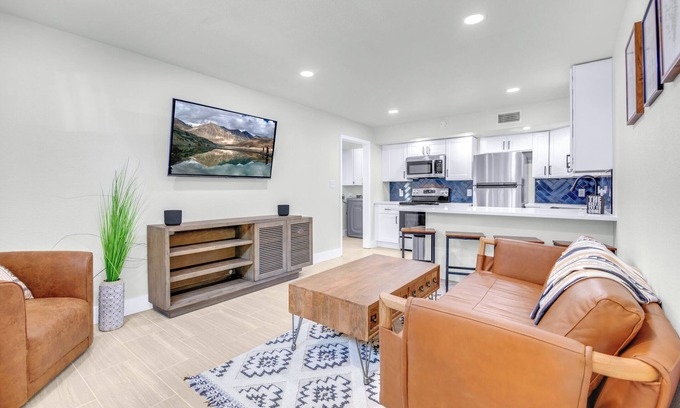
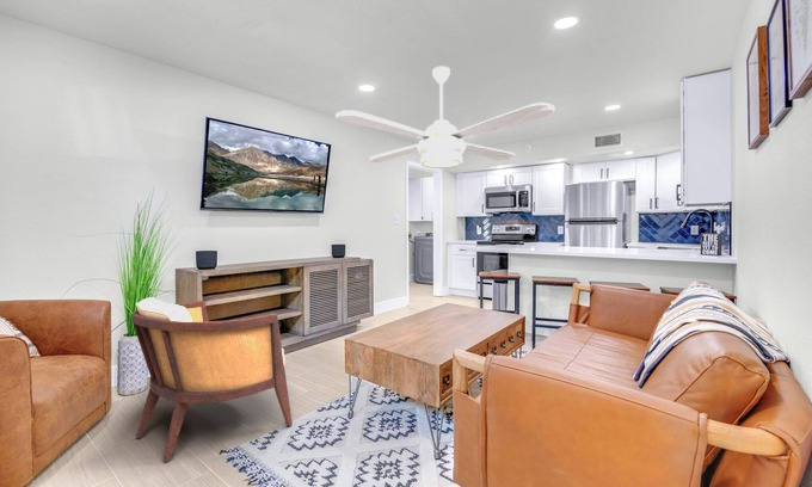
+ armchair [130,296,294,462]
+ ceiling fan [334,66,555,169]
